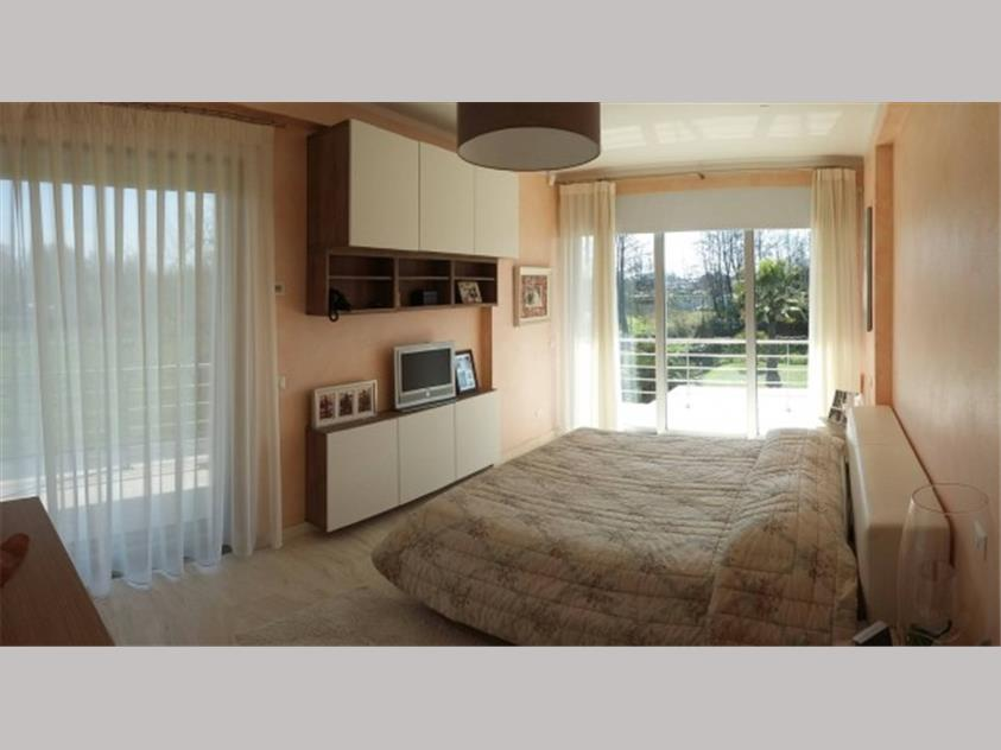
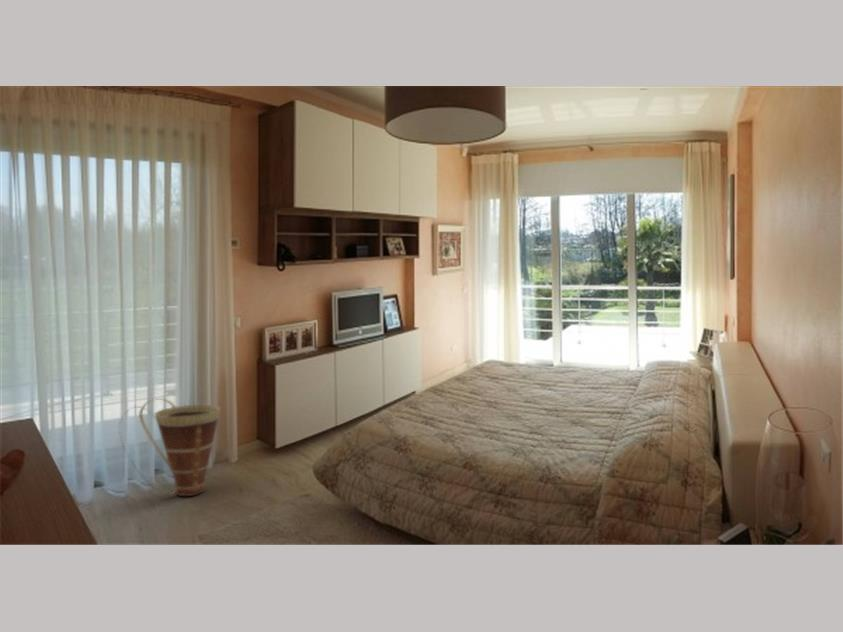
+ basket [118,397,221,497]
